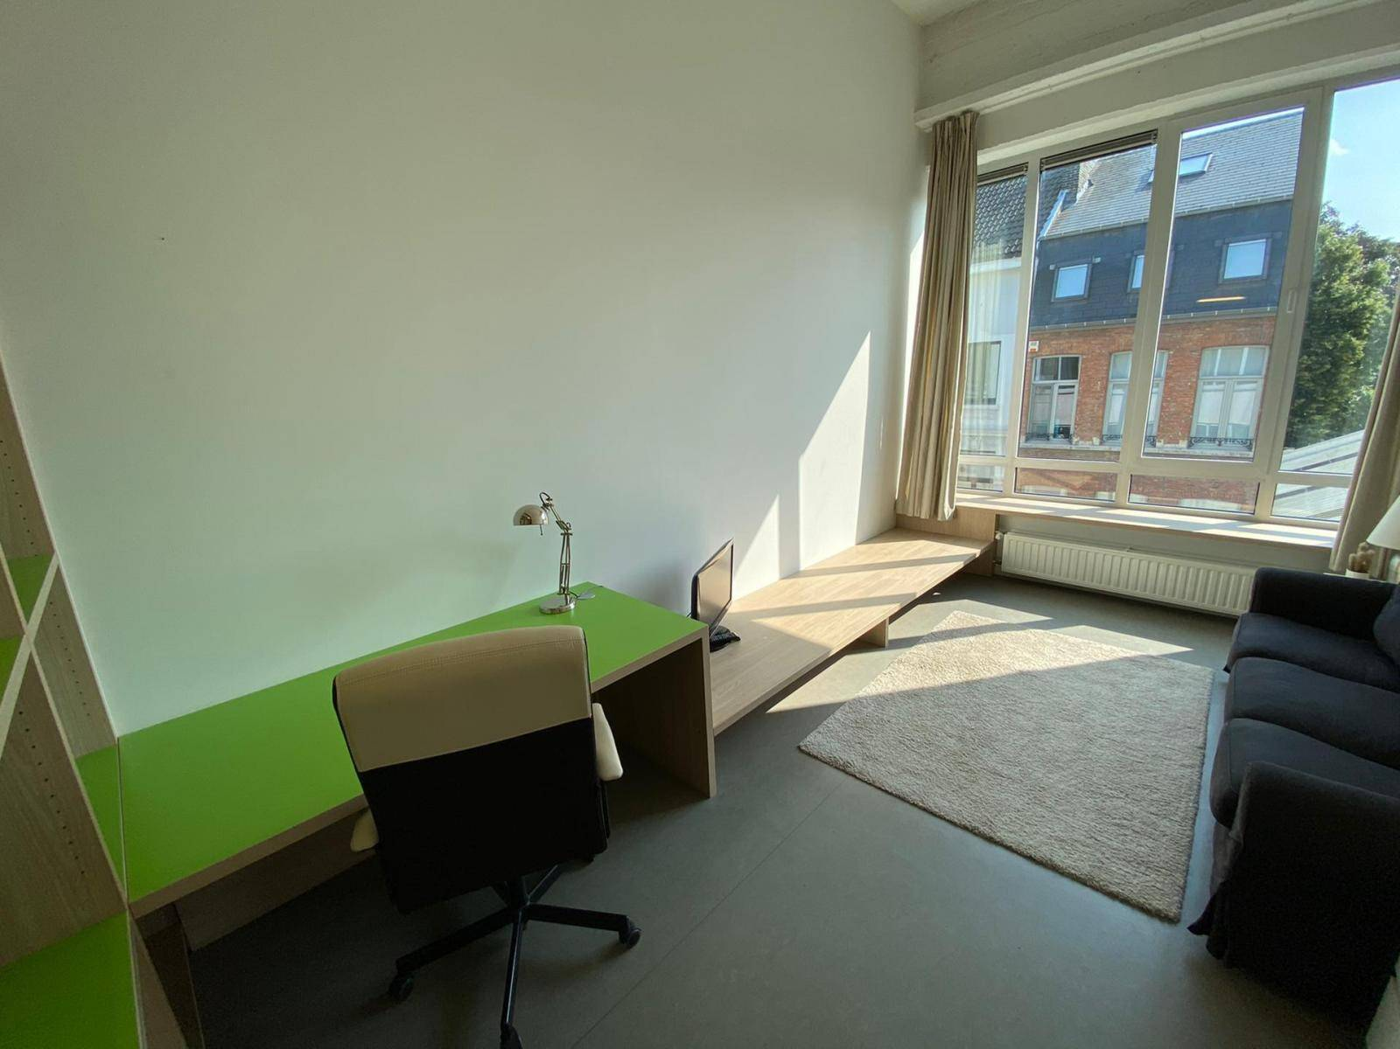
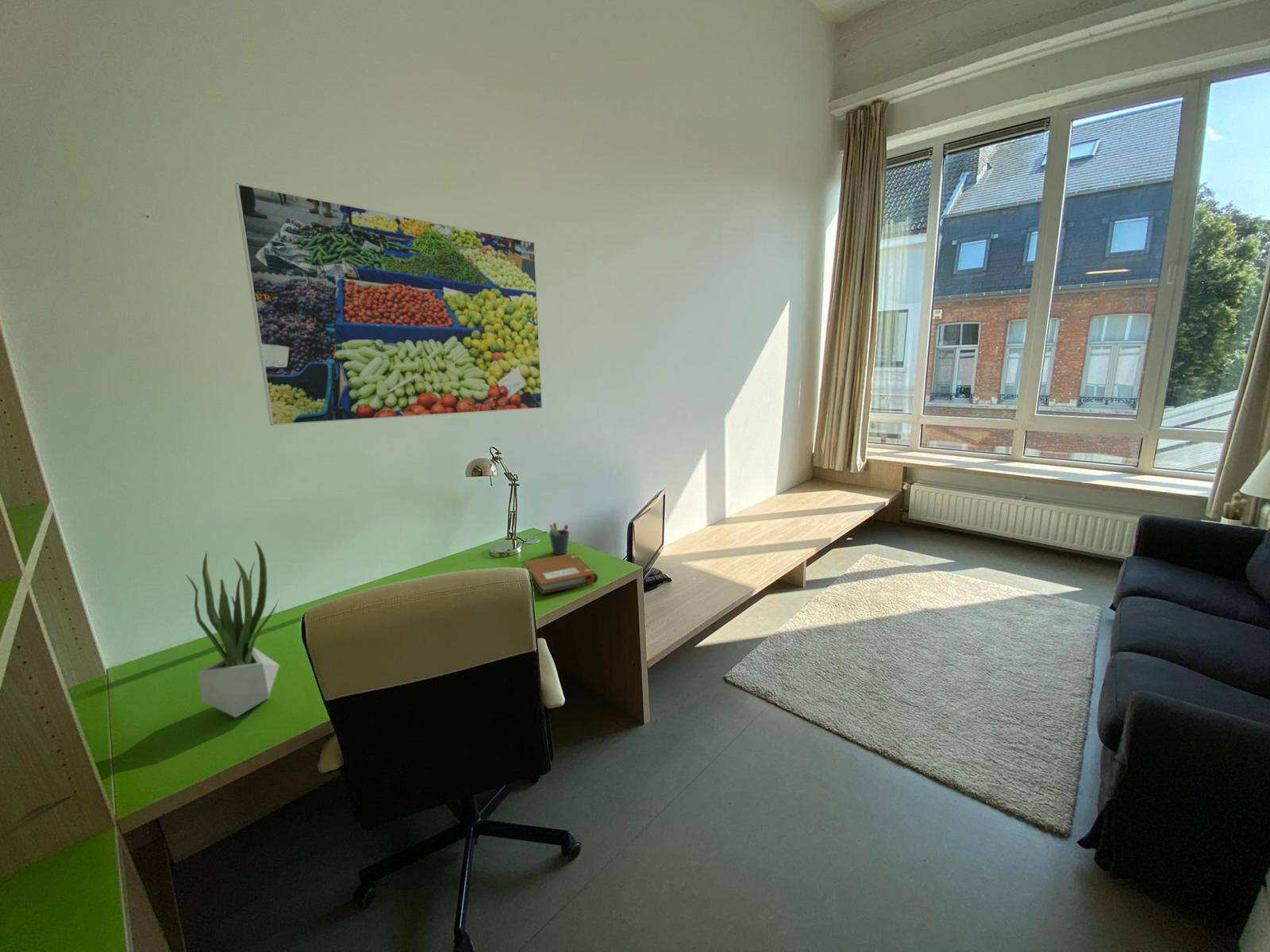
+ notebook [523,553,598,595]
+ potted plant [185,539,281,719]
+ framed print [234,182,543,426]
+ pen holder [548,522,570,555]
